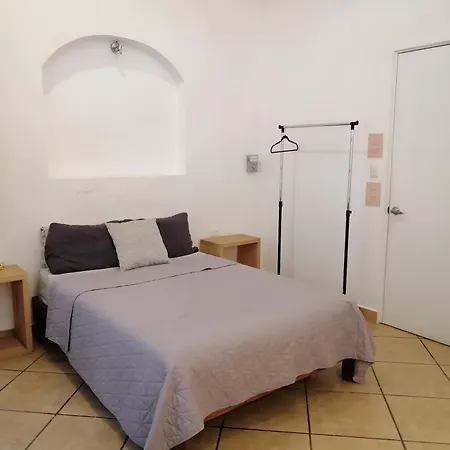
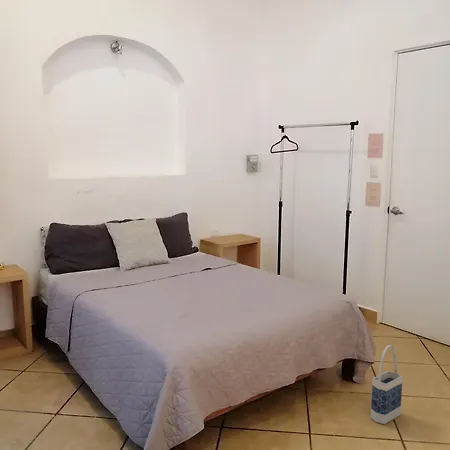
+ bag [370,344,403,425]
